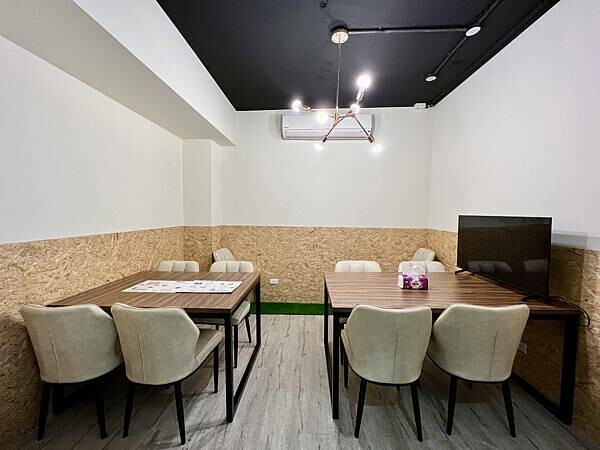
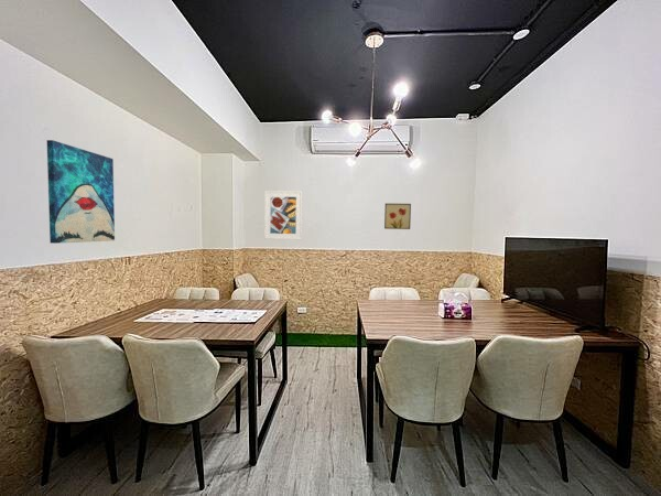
+ wall art [383,203,412,230]
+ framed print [263,190,303,240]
+ wall art [46,139,116,245]
